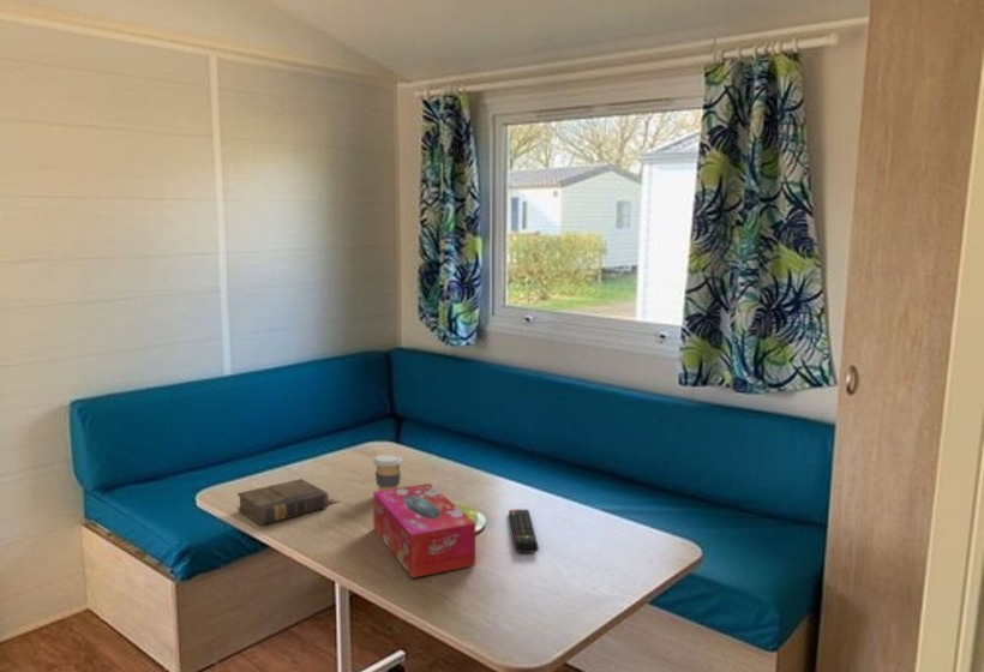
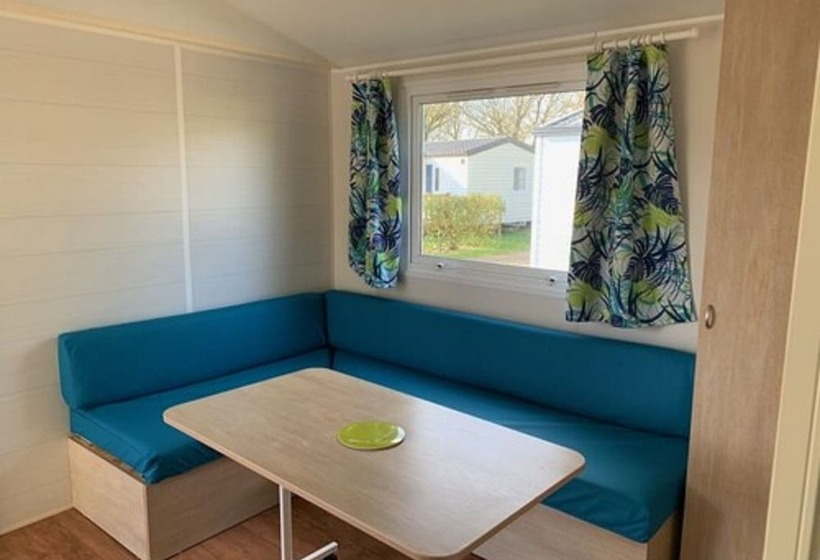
- book [236,478,338,526]
- tissue box [372,482,476,580]
- coffee cup [372,452,403,491]
- remote control [508,508,540,554]
